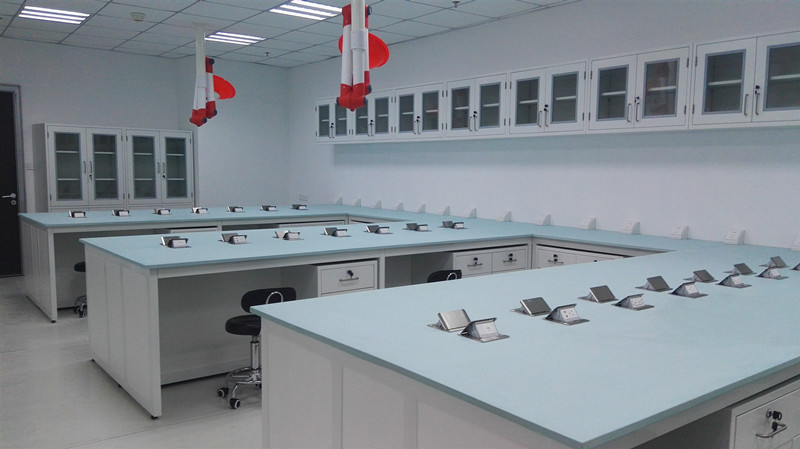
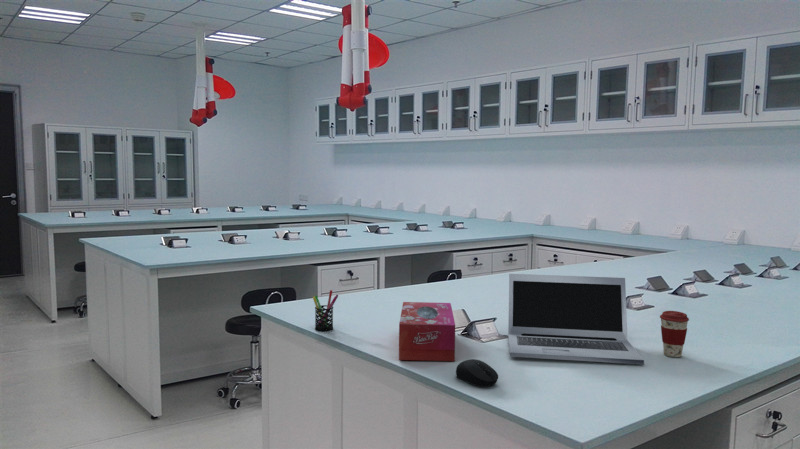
+ laptop [507,273,645,365]
+ pen holder [312,289,339,332]
+ computer mouse [455,358,499,388]
+ tissue box [398,301,456,362]
+ coffee cup [659,310,690,358]
